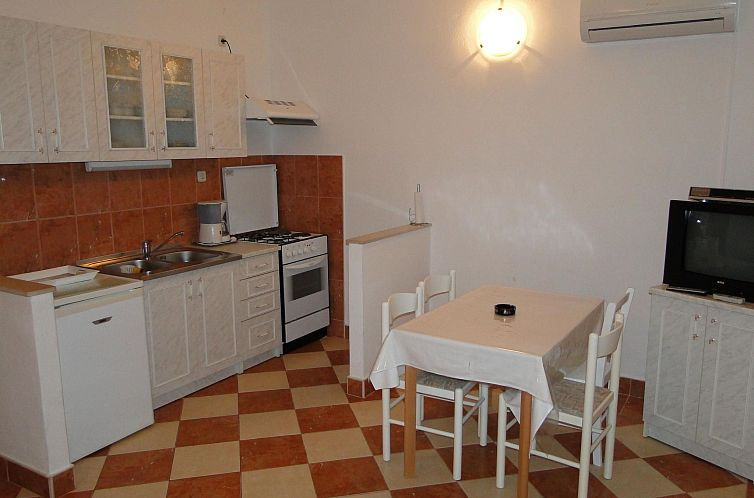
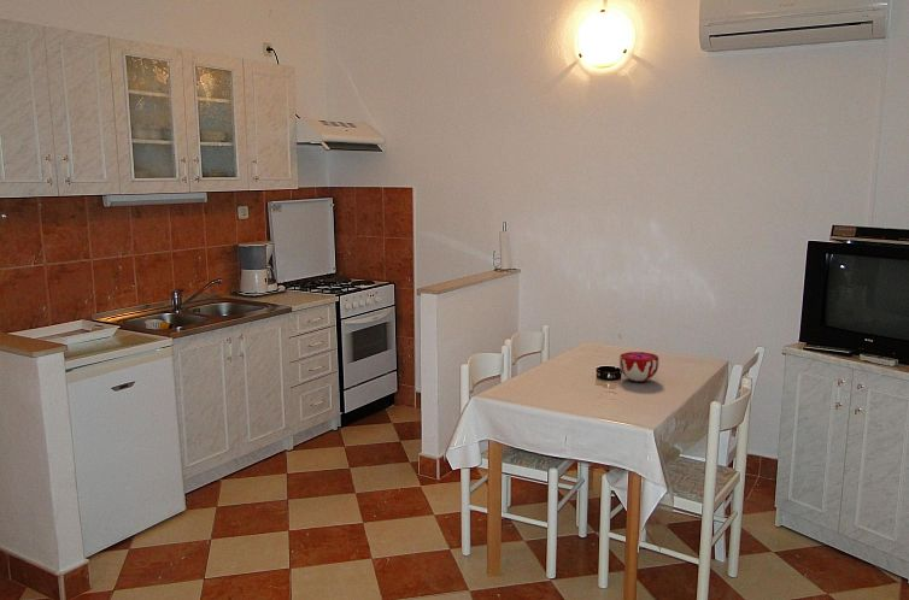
+ decorative bowl [618,351,659,382]
